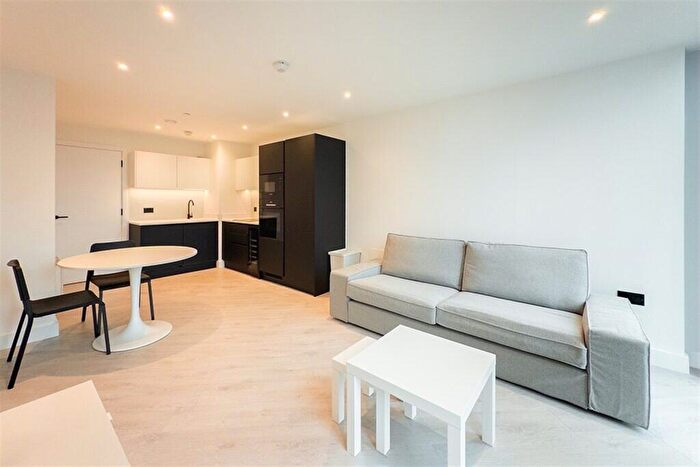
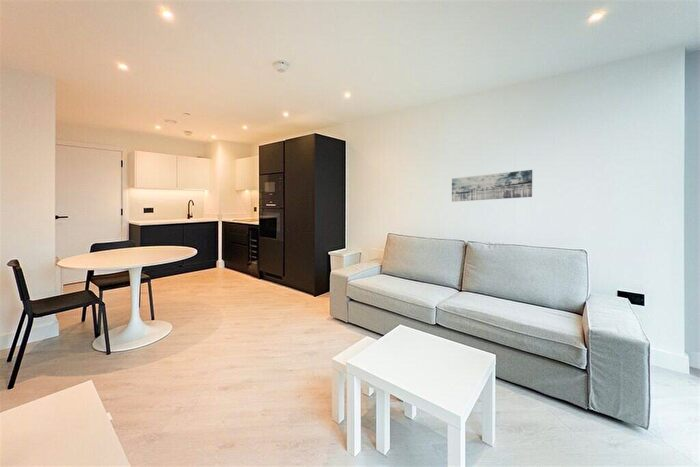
+ wall art [451,169,533,203]
